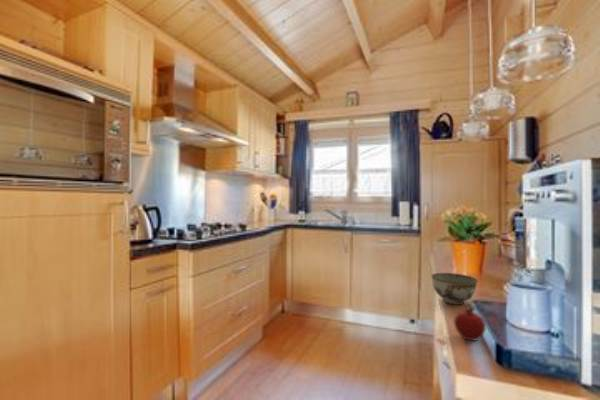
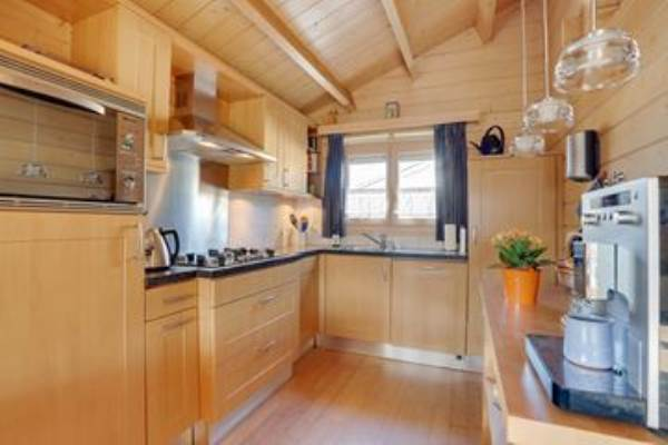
- apple [453,305,487,342]
- bowl [431,272,479,306]
